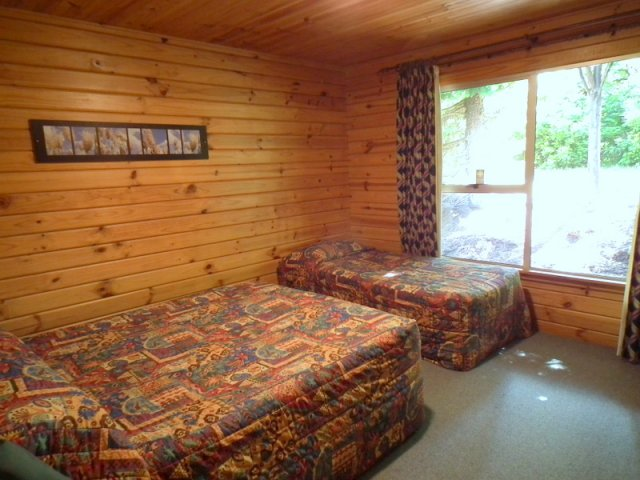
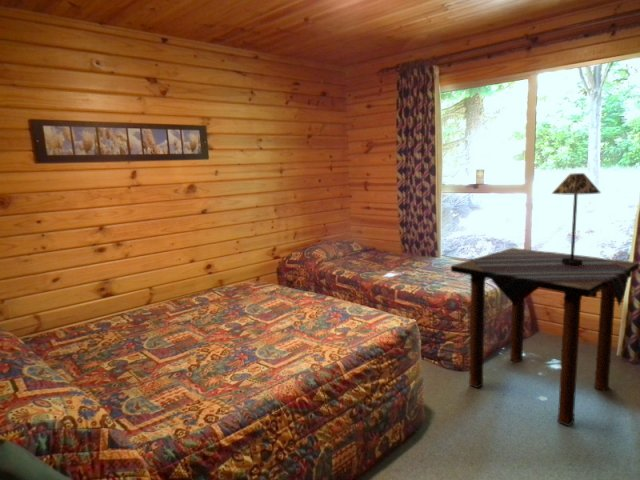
+ side table [450,247,640,427]
+ table lamp [551,172,602,266]
